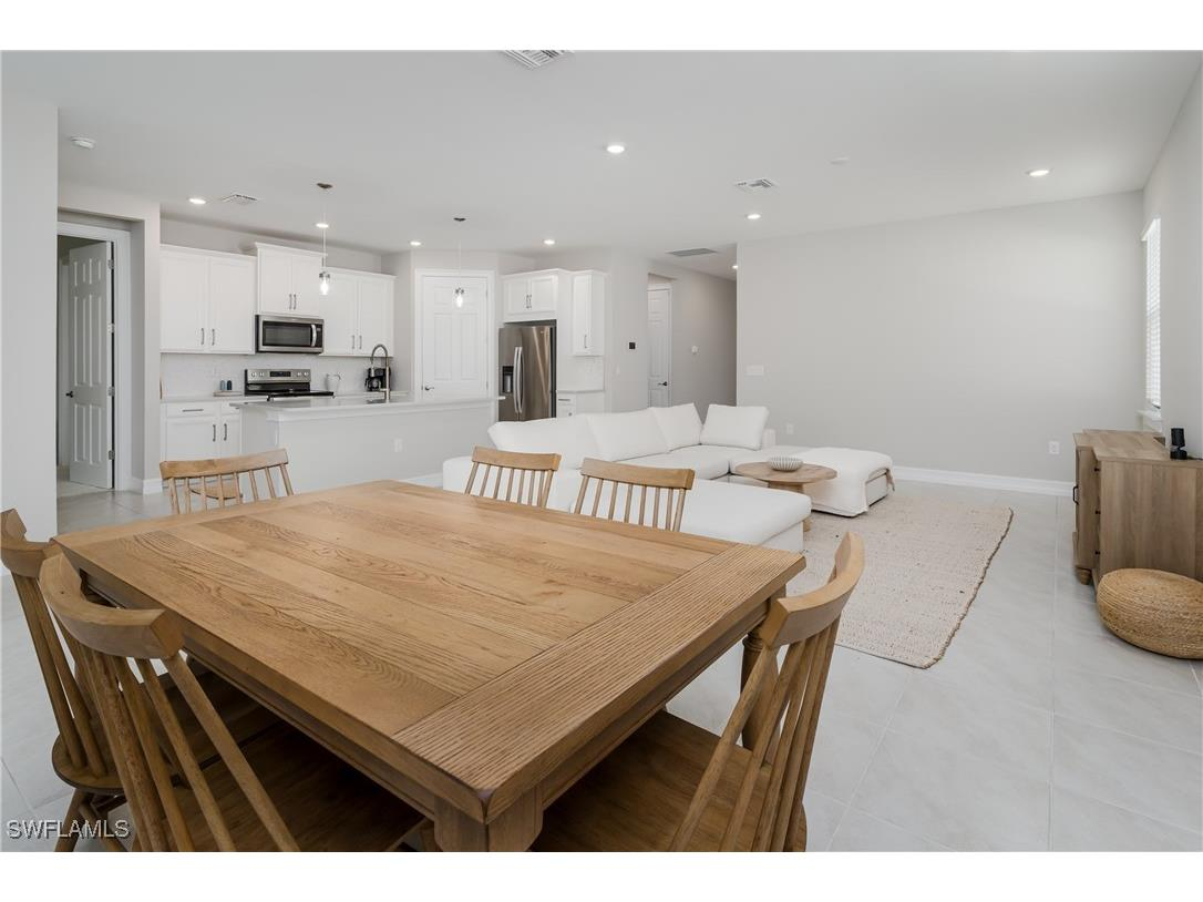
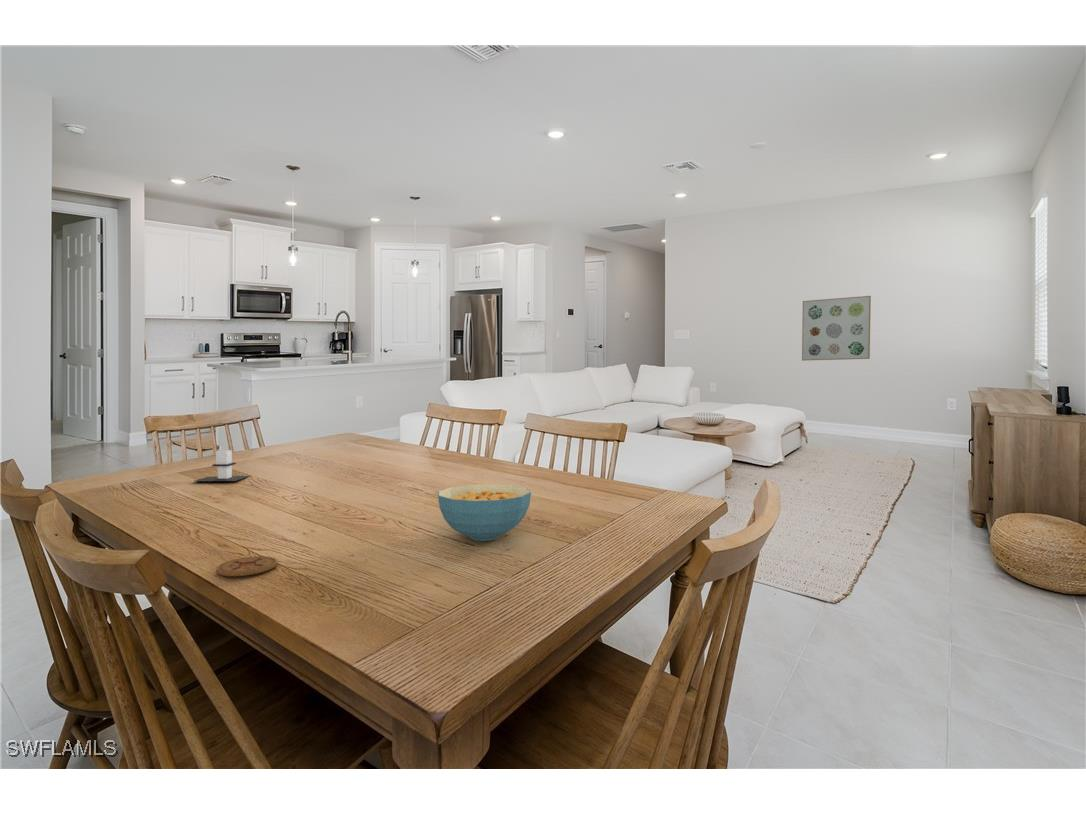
+ architectural model [194,449,250,482]
+ coaster [215,555,278,577]
+ wall art [801,295,872,362]
+ cereal bowl [437,483,532,542]
